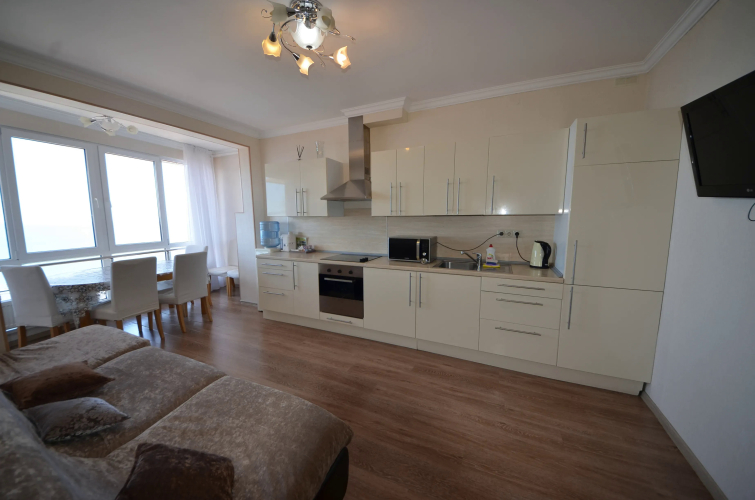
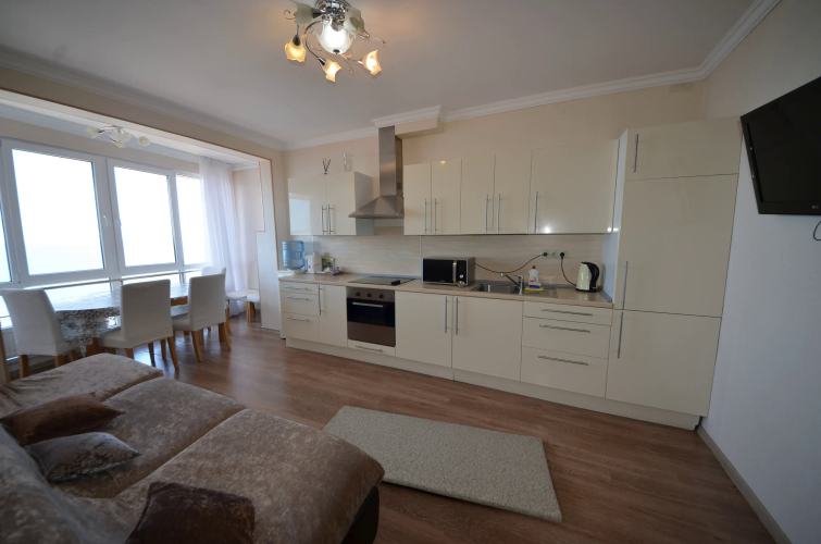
+ rug [321,405,563,523]
